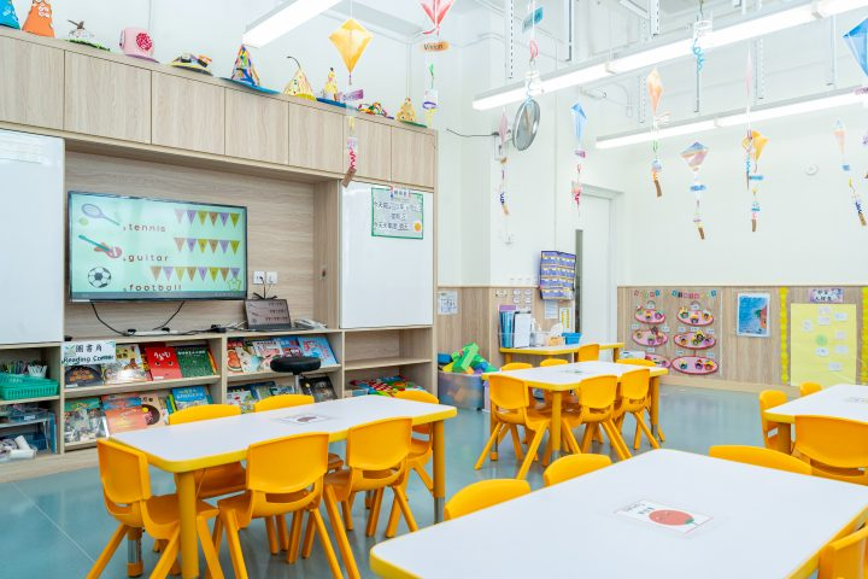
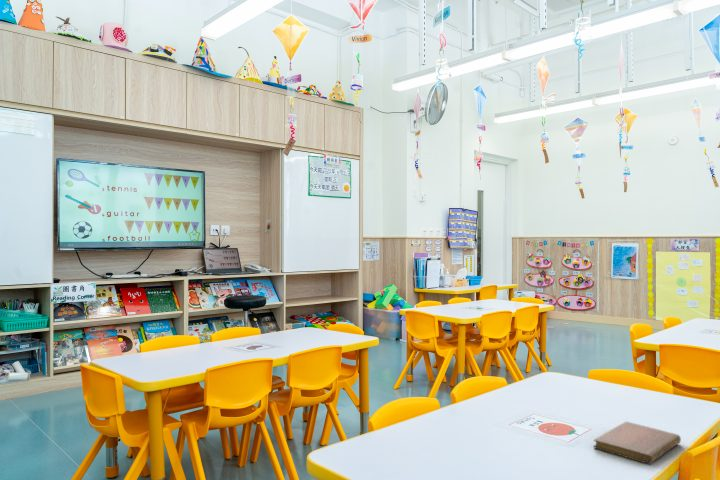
+ notebook [592,421,682,465]
